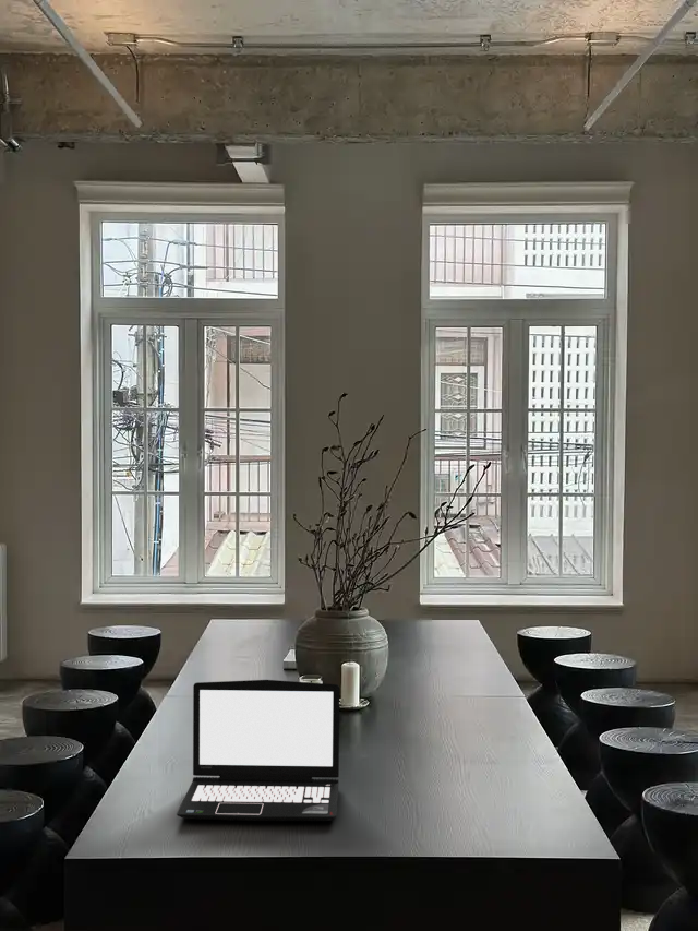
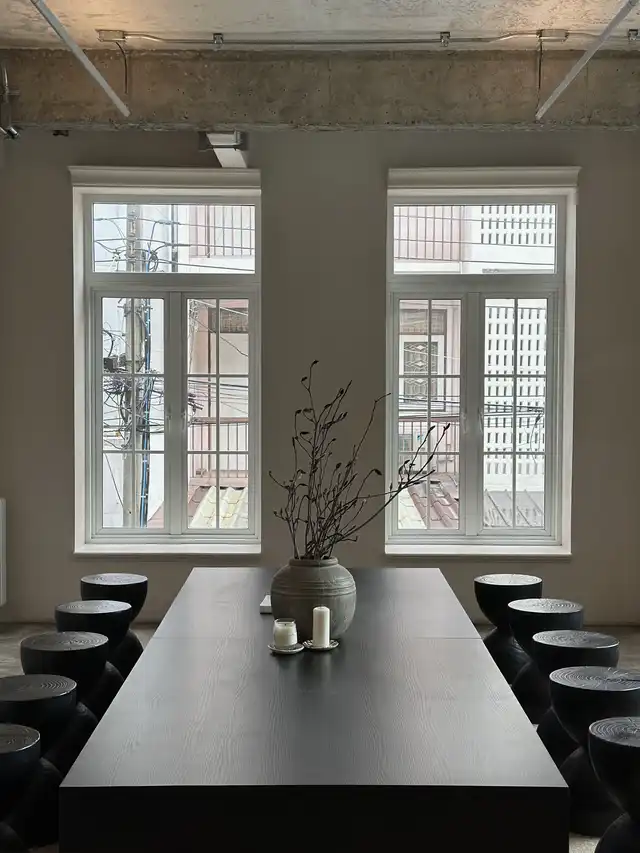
- laptop [176,679,340,822]
